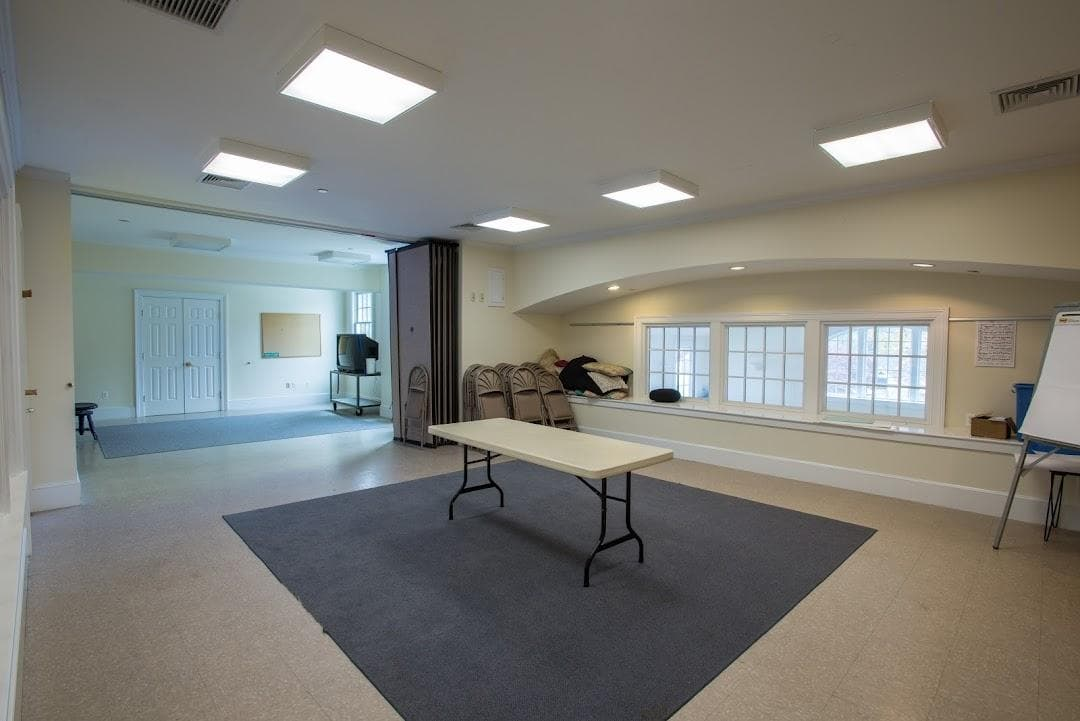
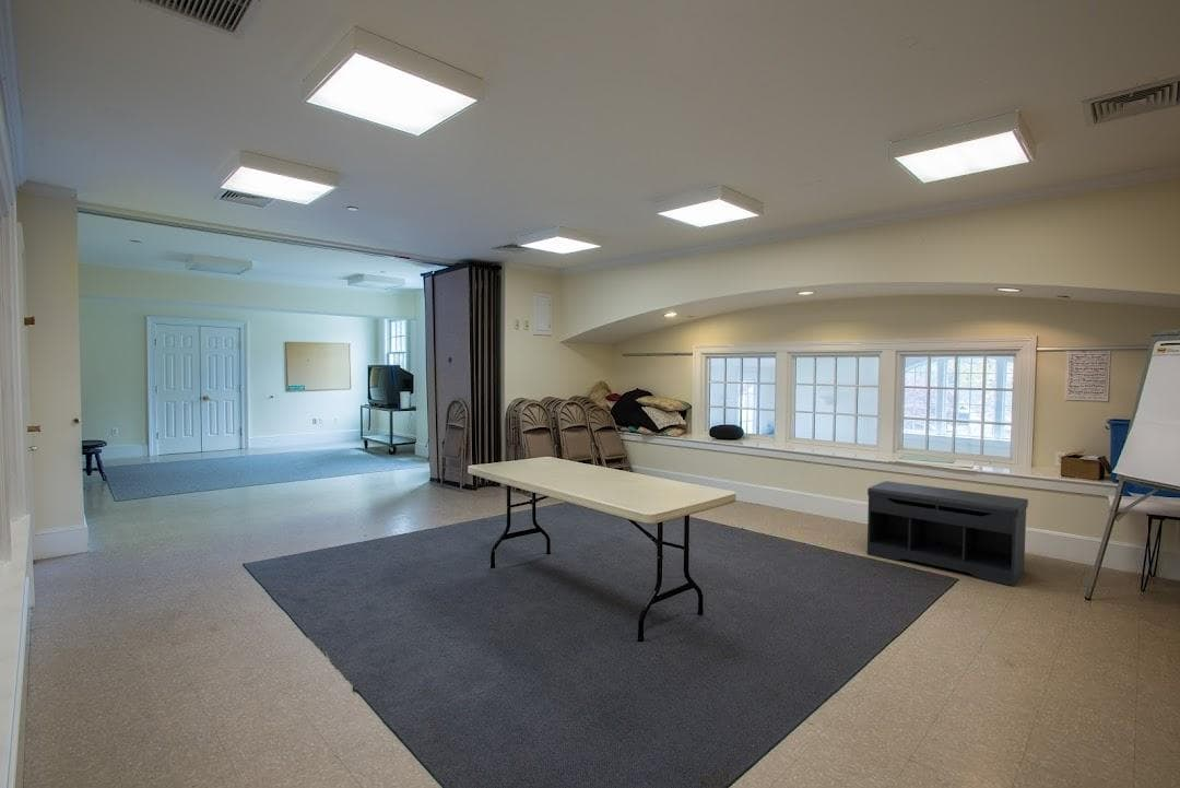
+ bench [866,480,1029,587]
